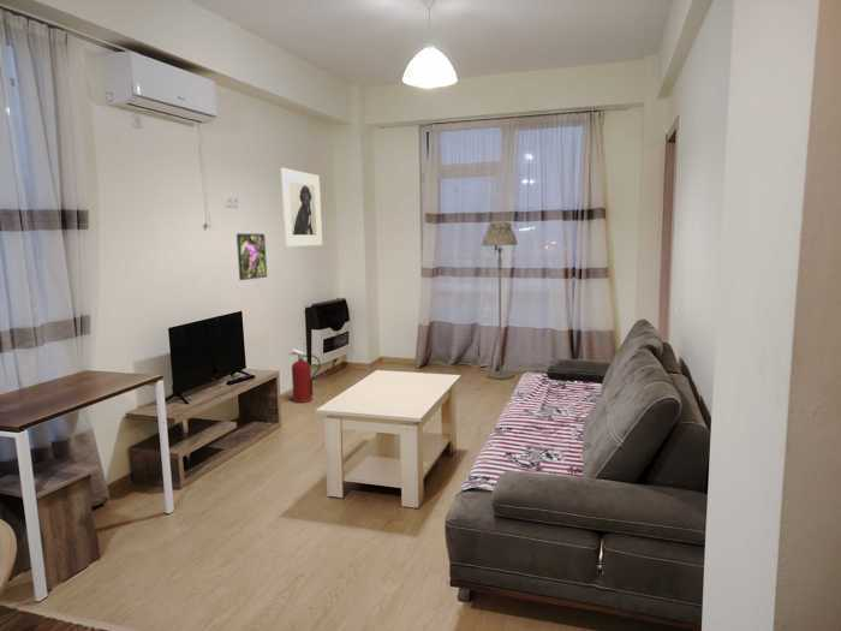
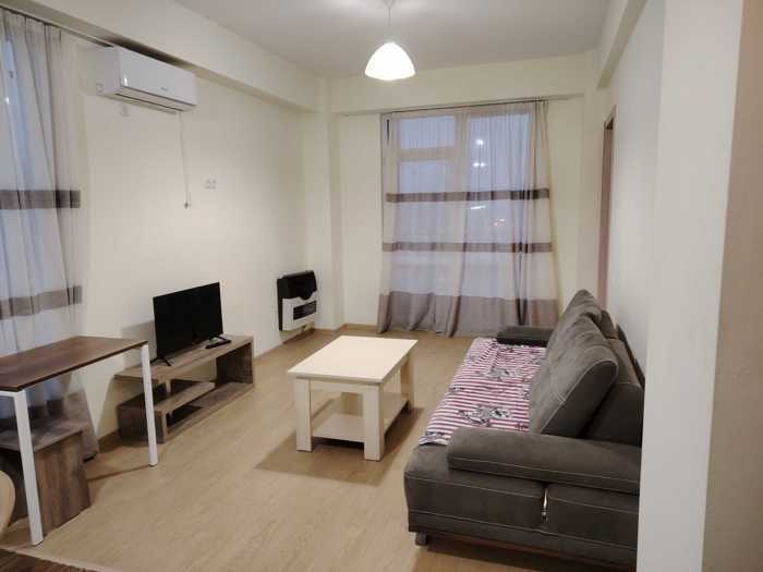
- fire extinguisher [288,347,321,404]
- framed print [279,167,323,248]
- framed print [235,232,268,281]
- floor lamp [481,221,518,380]
